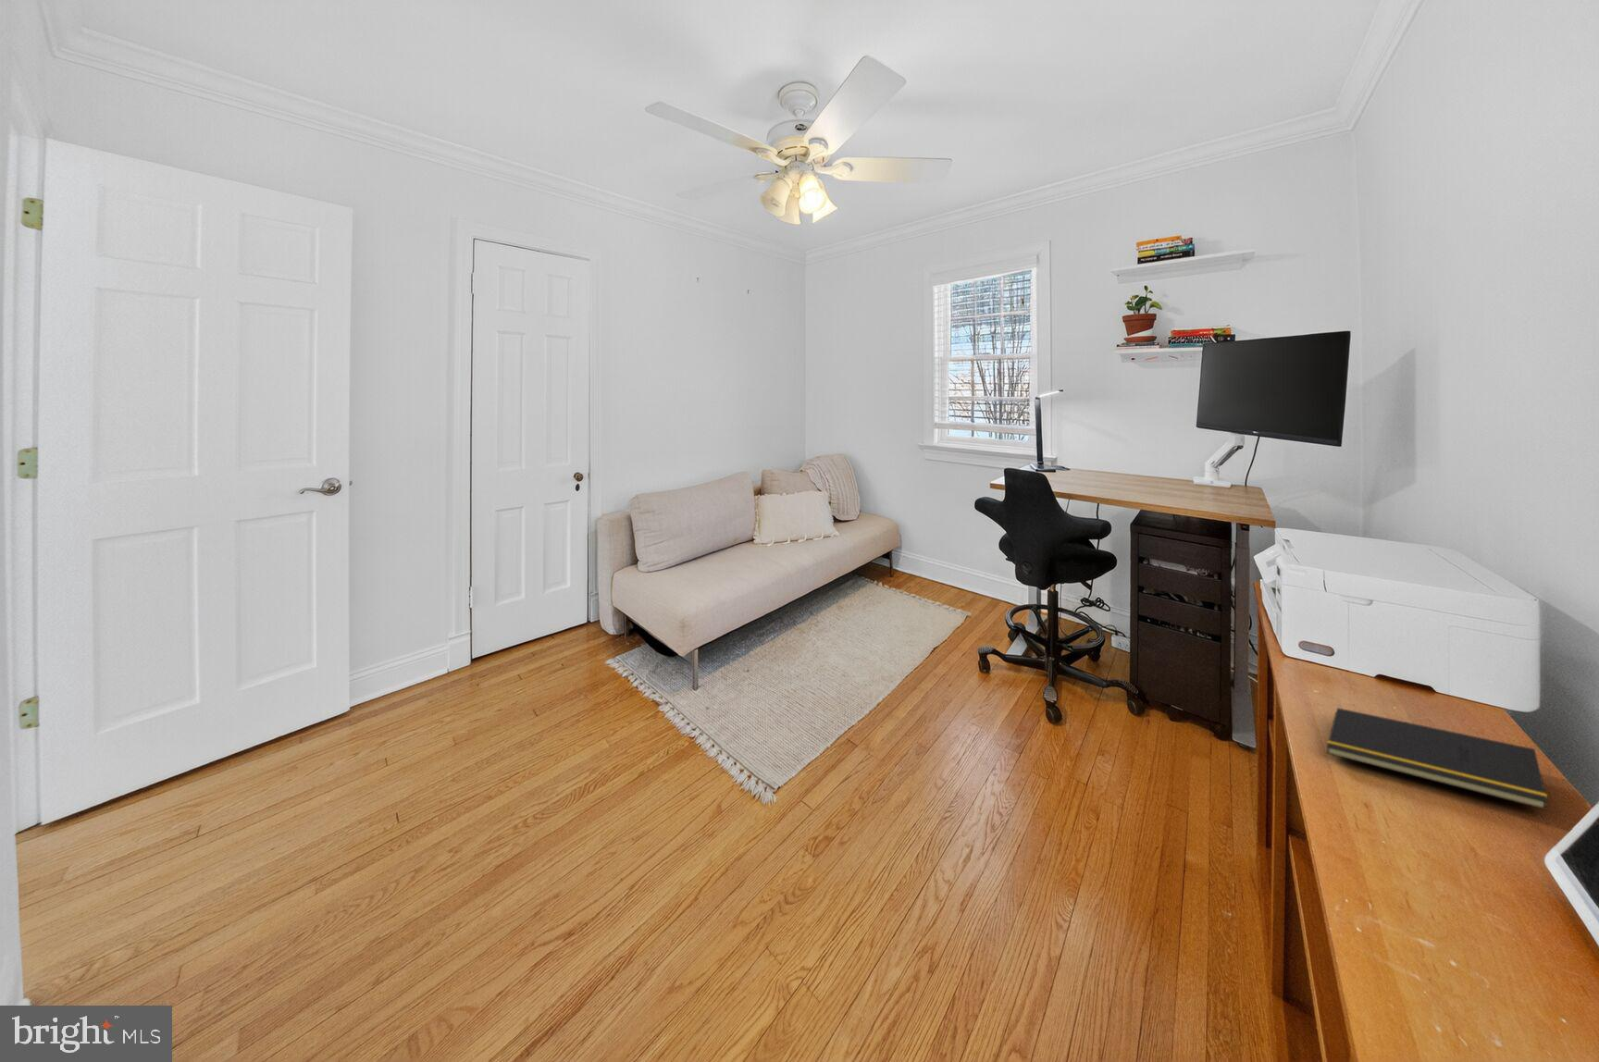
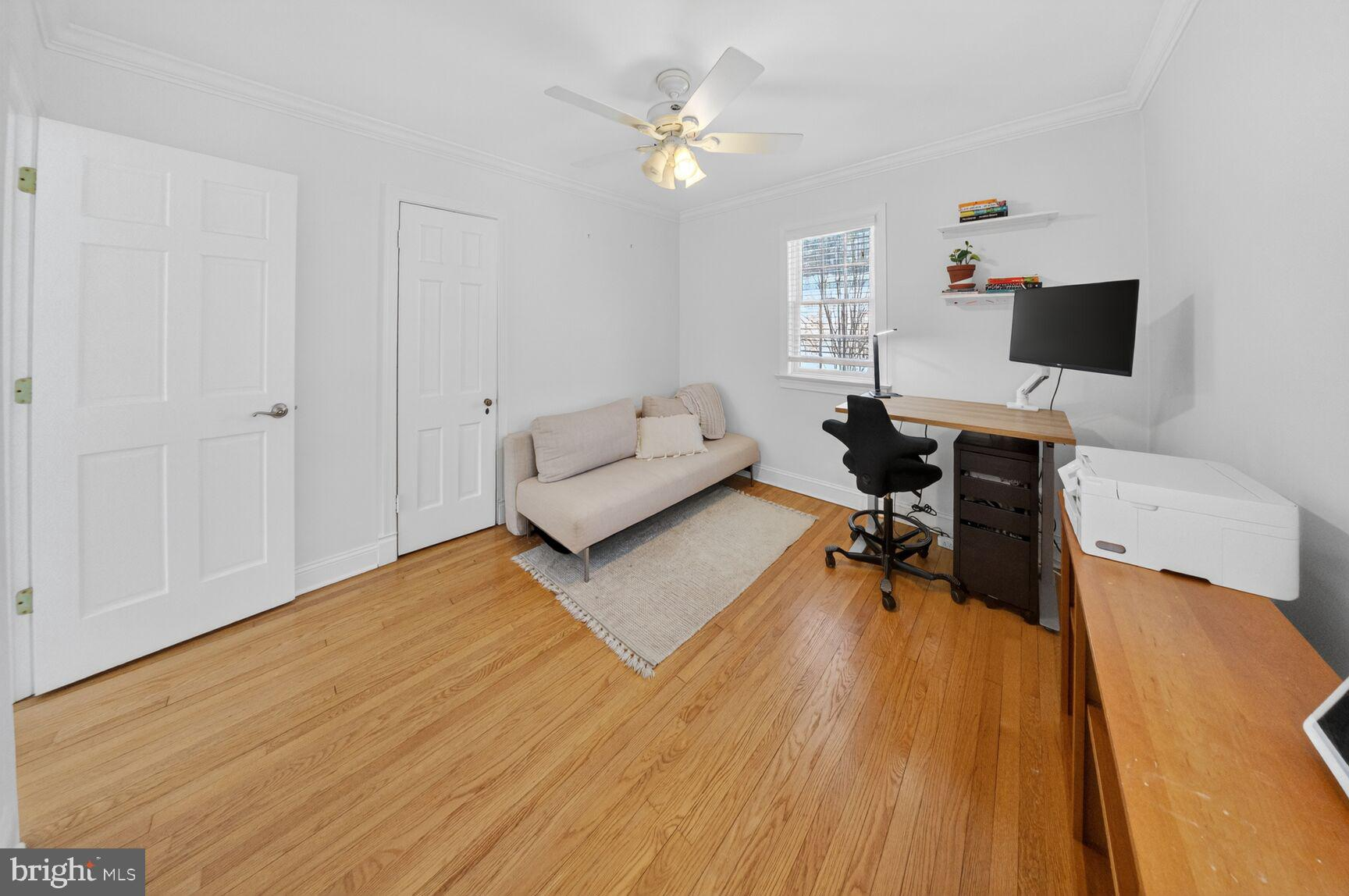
- notepad [1326,706,1548,811]
